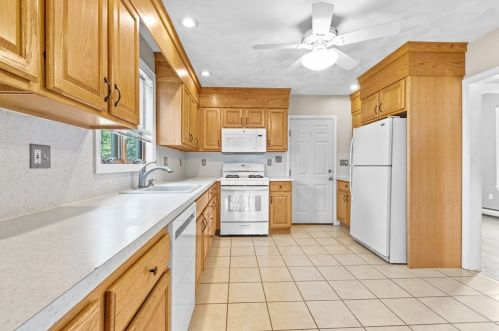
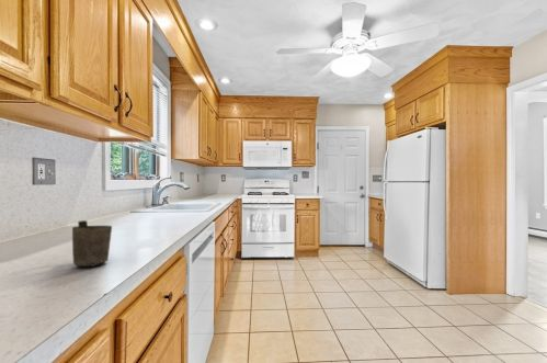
+ mug [71,219,113,268]
